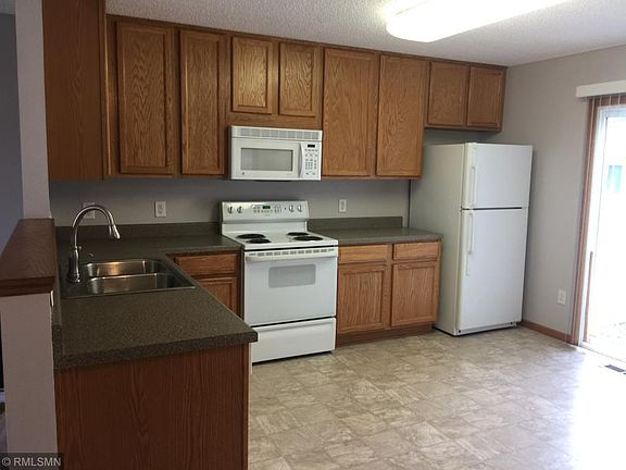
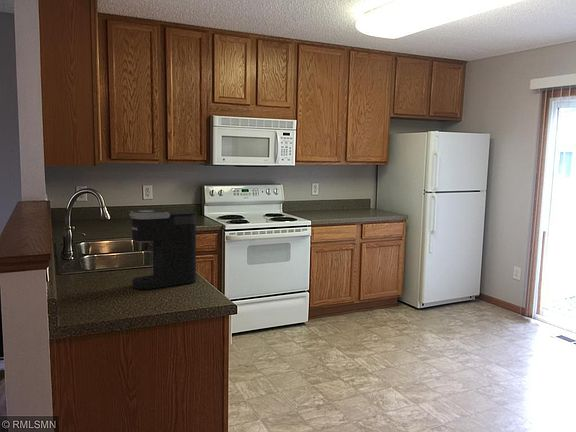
+ coffee maker [128,209,197,291]
